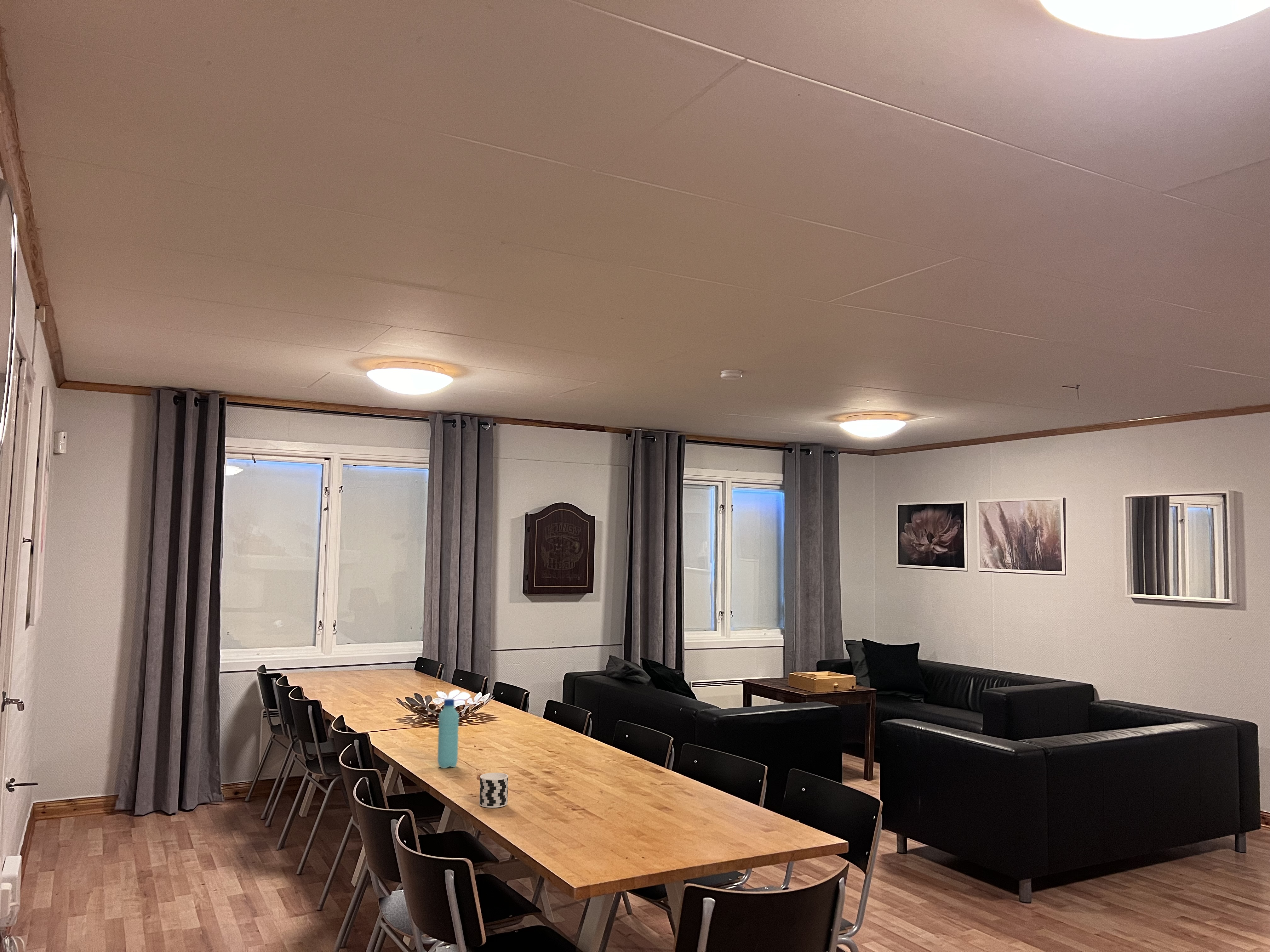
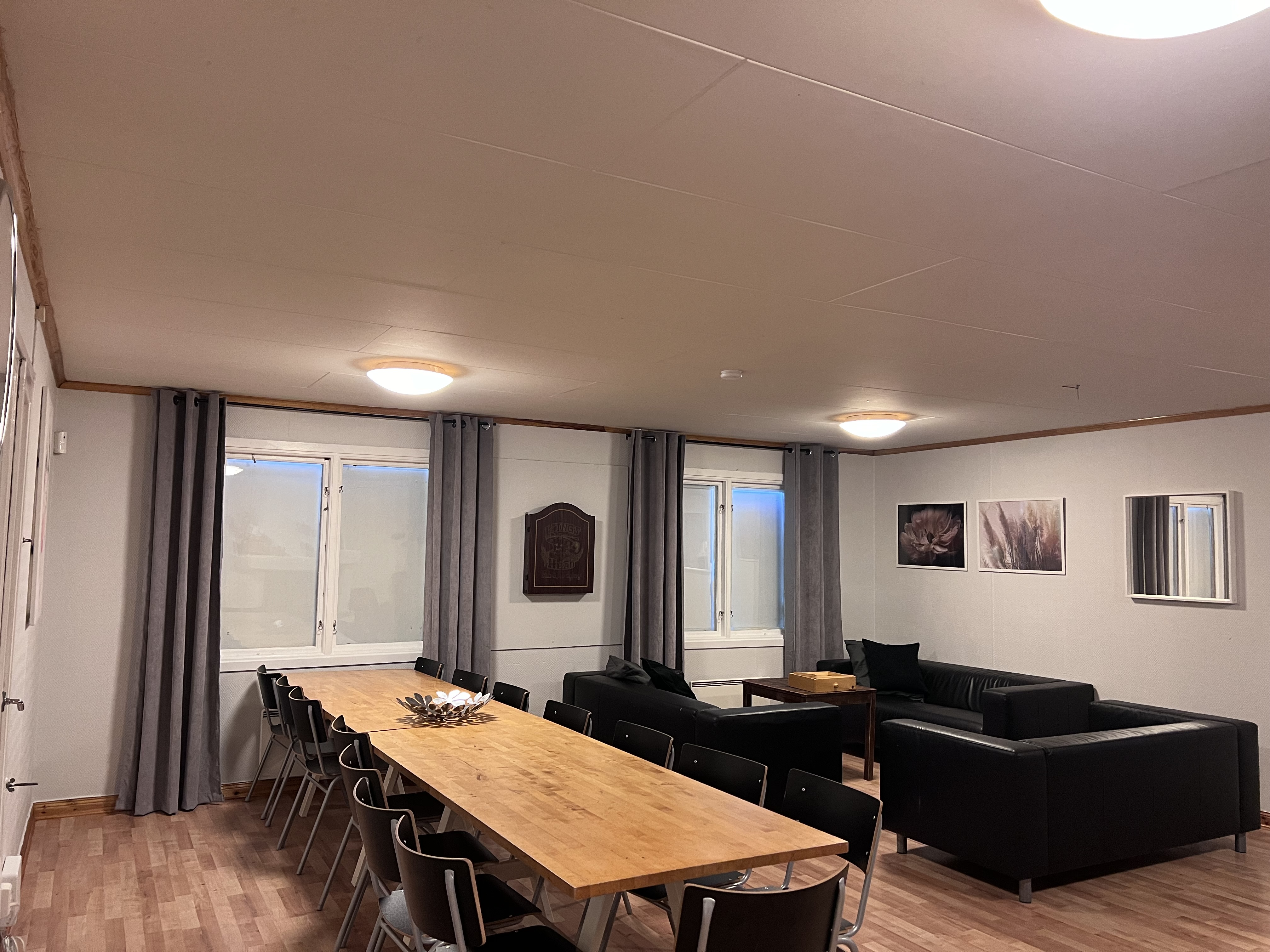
- cup [479,772,508,808]
- water bottle [437,699,459,768]
